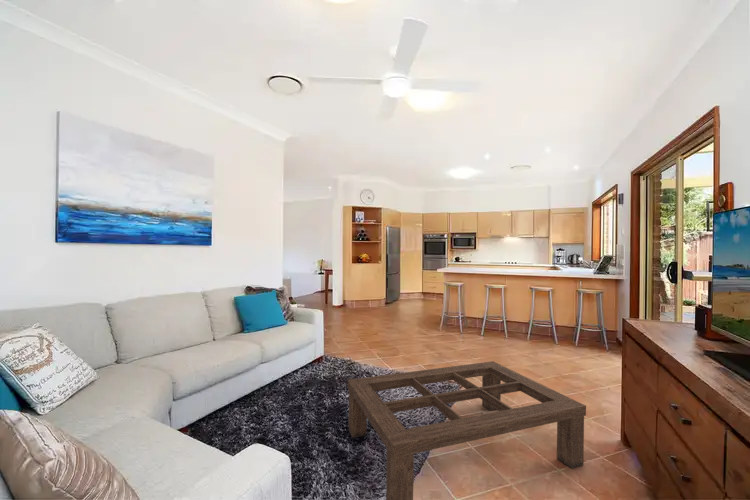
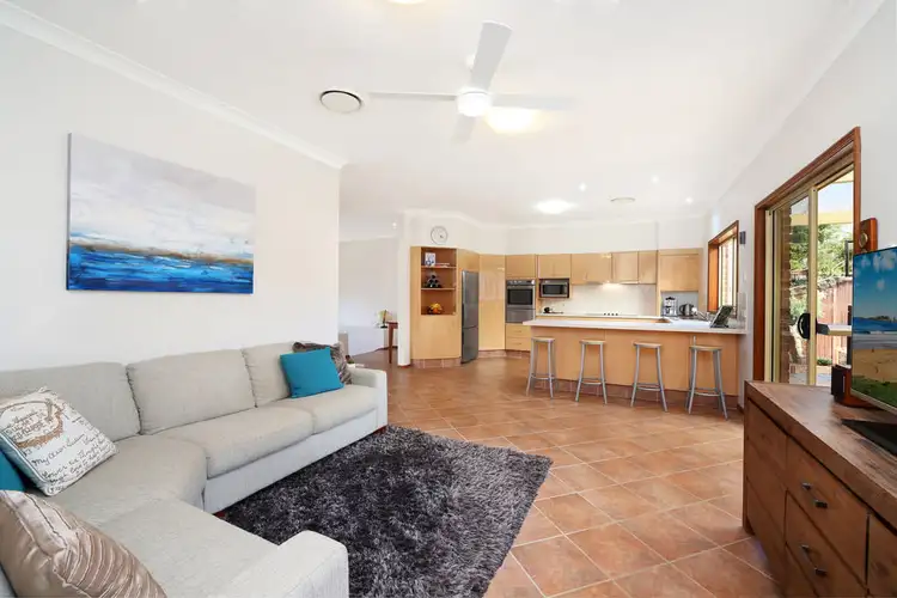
- coffee table [347,360,587,500]
